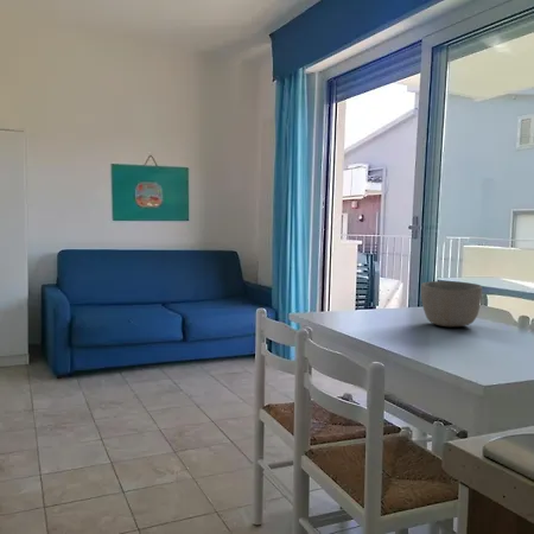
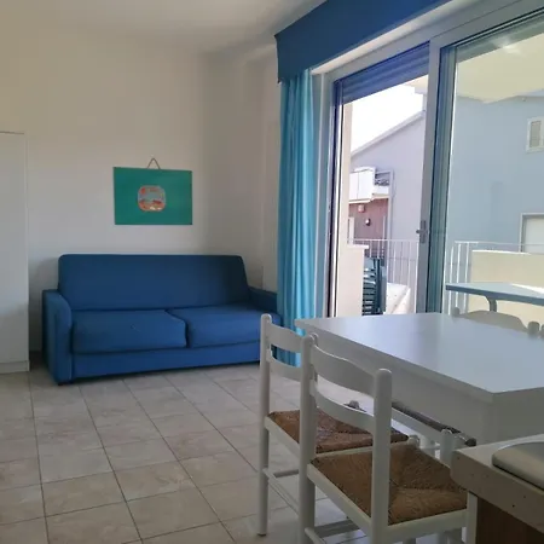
- bowl [420,280,483,328]
